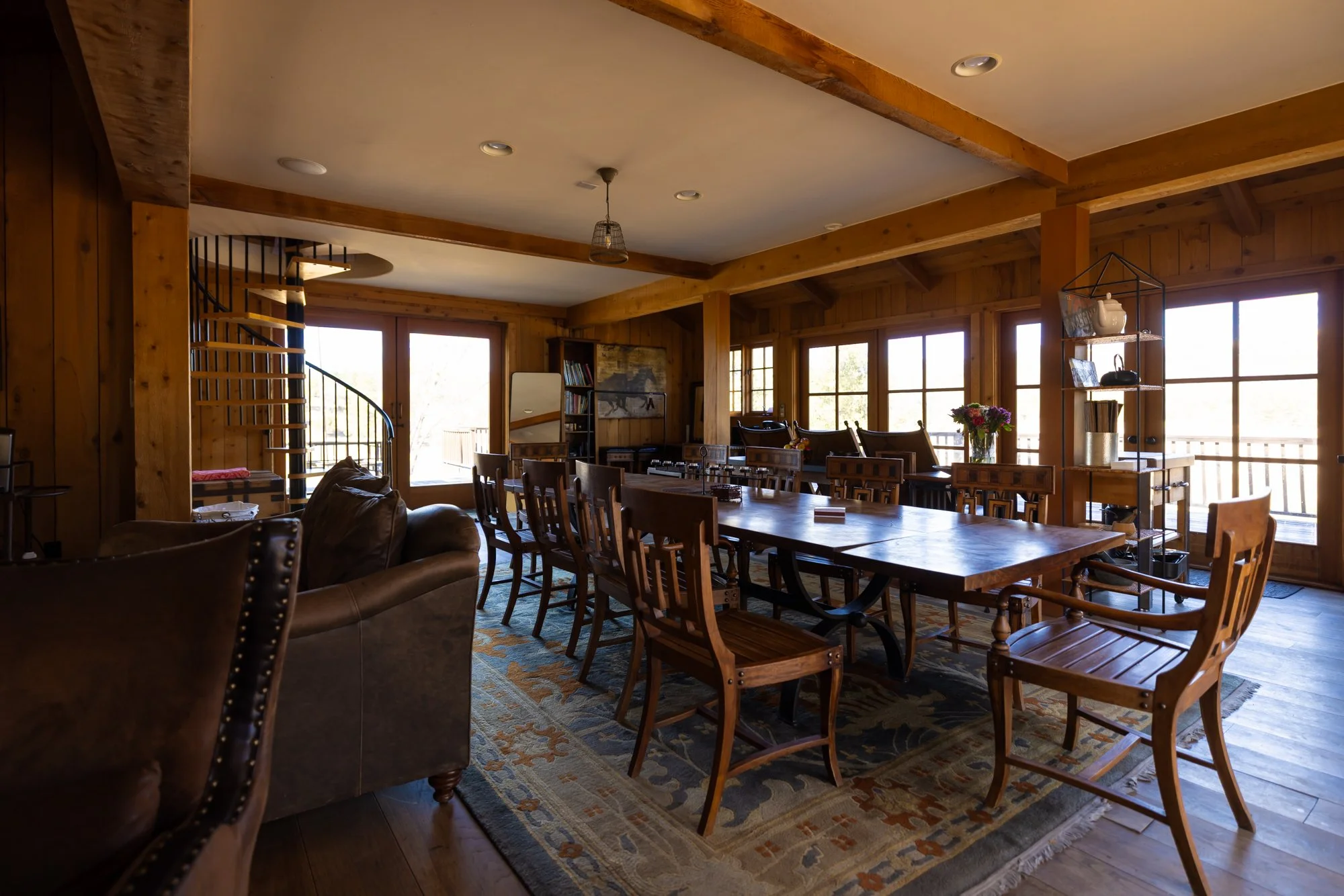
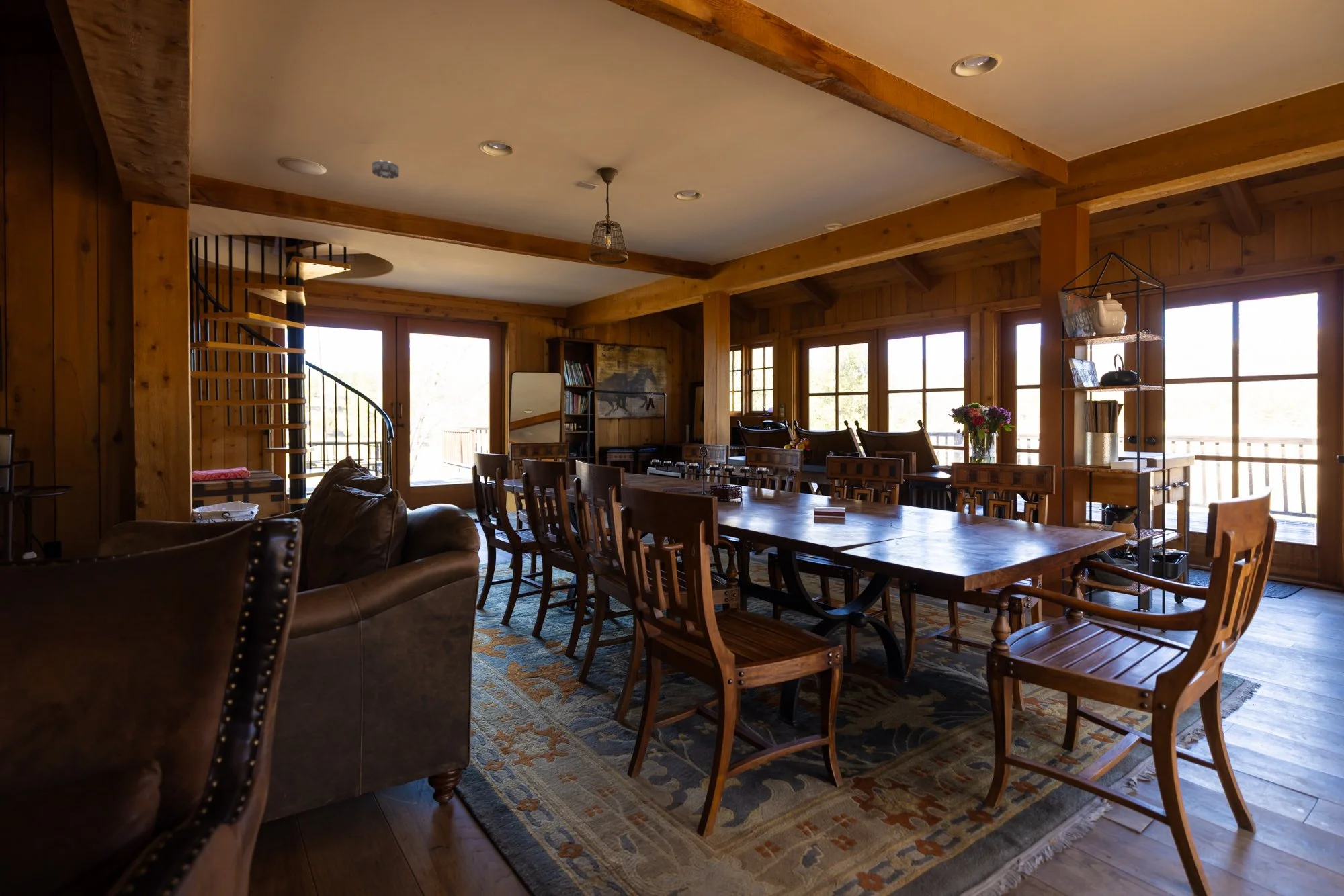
+ smoke detector [371,160,400,179]
